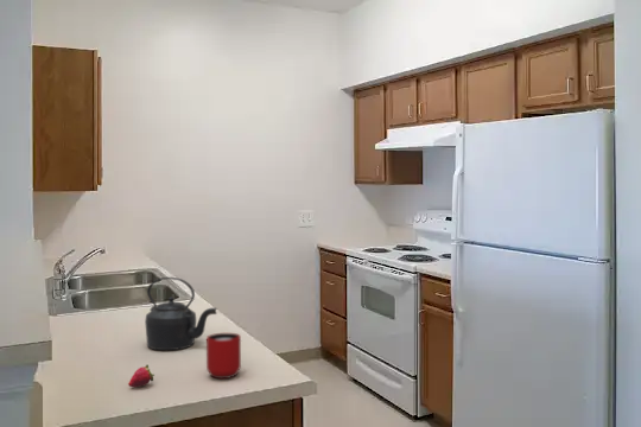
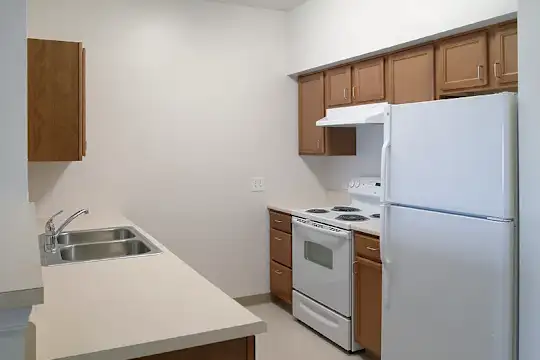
- fruit [127,363,156,388]
- mug [205,332,242,380]
- kettle [144,276,218,351]
